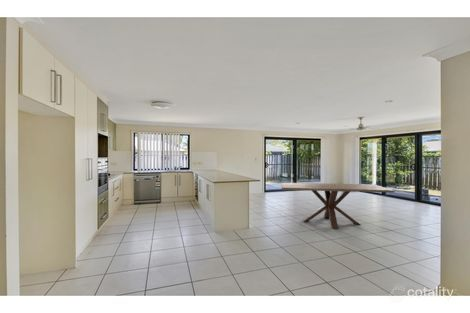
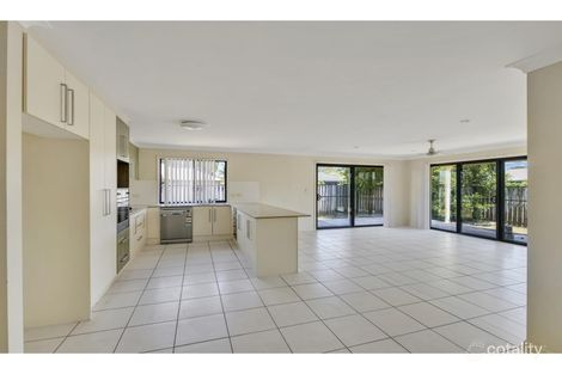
- dining table [280,182,396,230]
